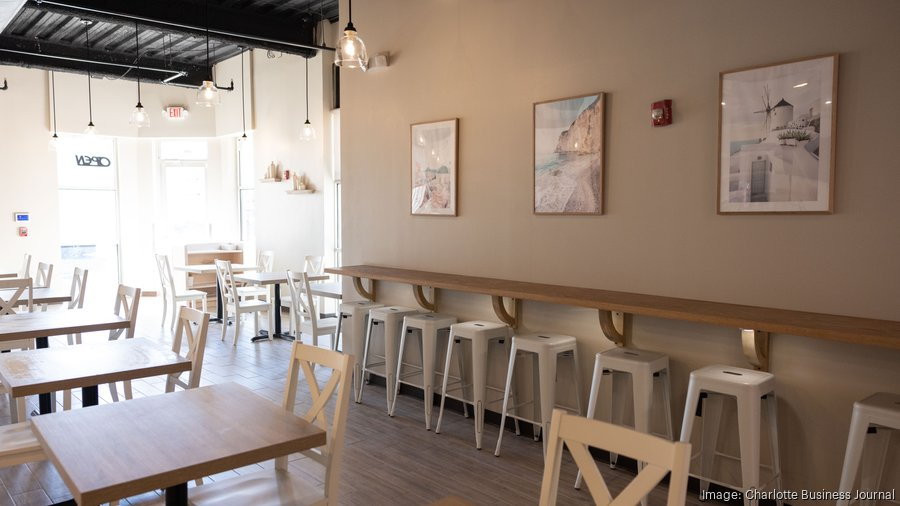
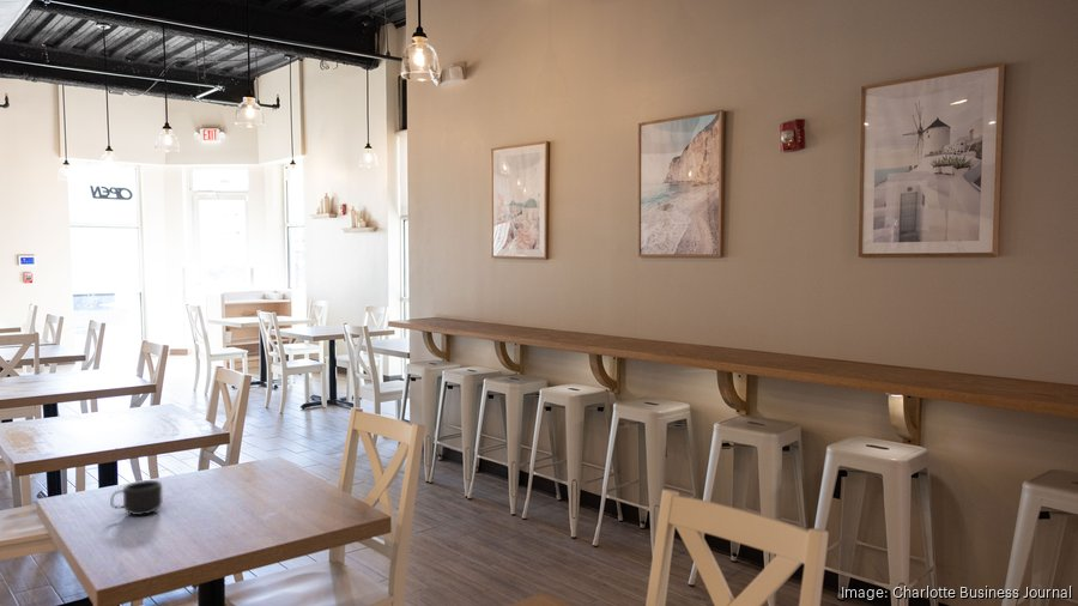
+ mug [109,479,164,516]
